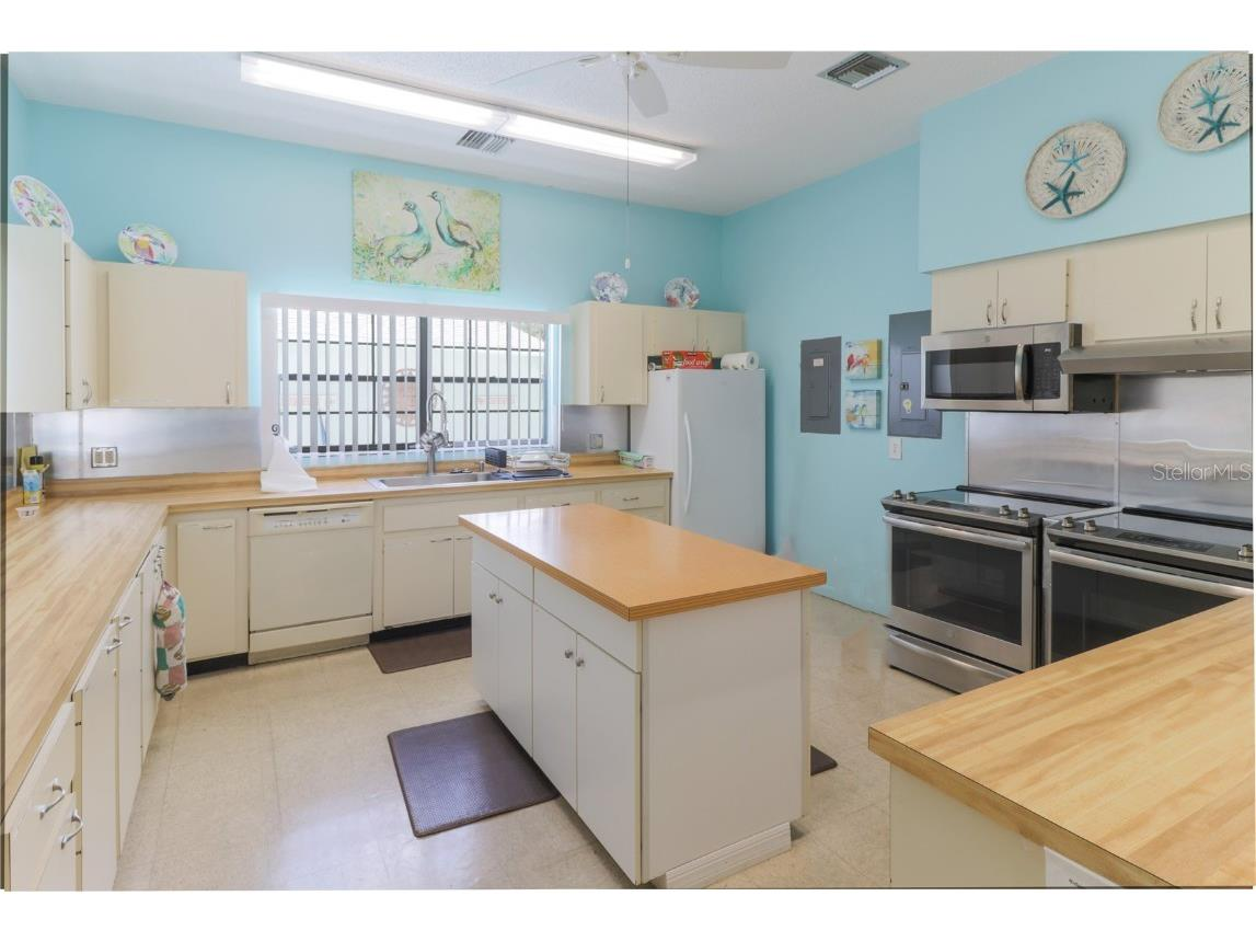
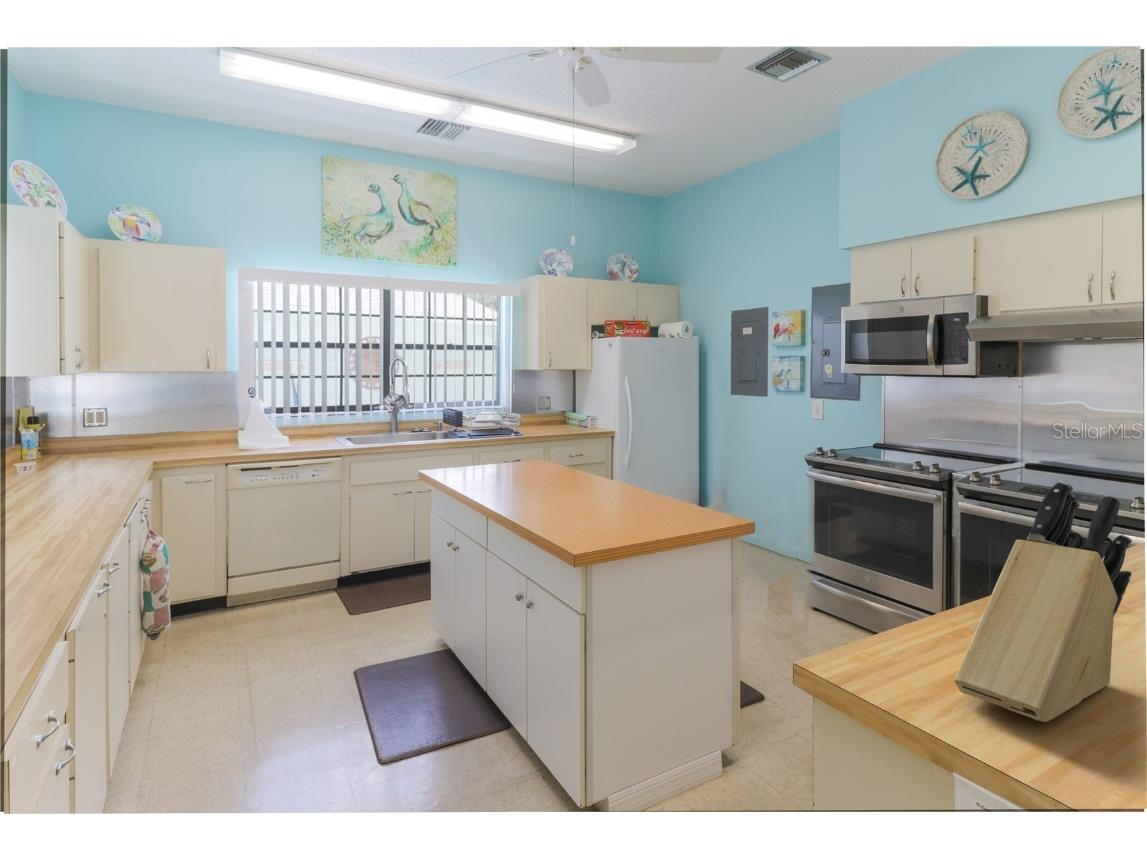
+ knife block [953,480,1133,723]
